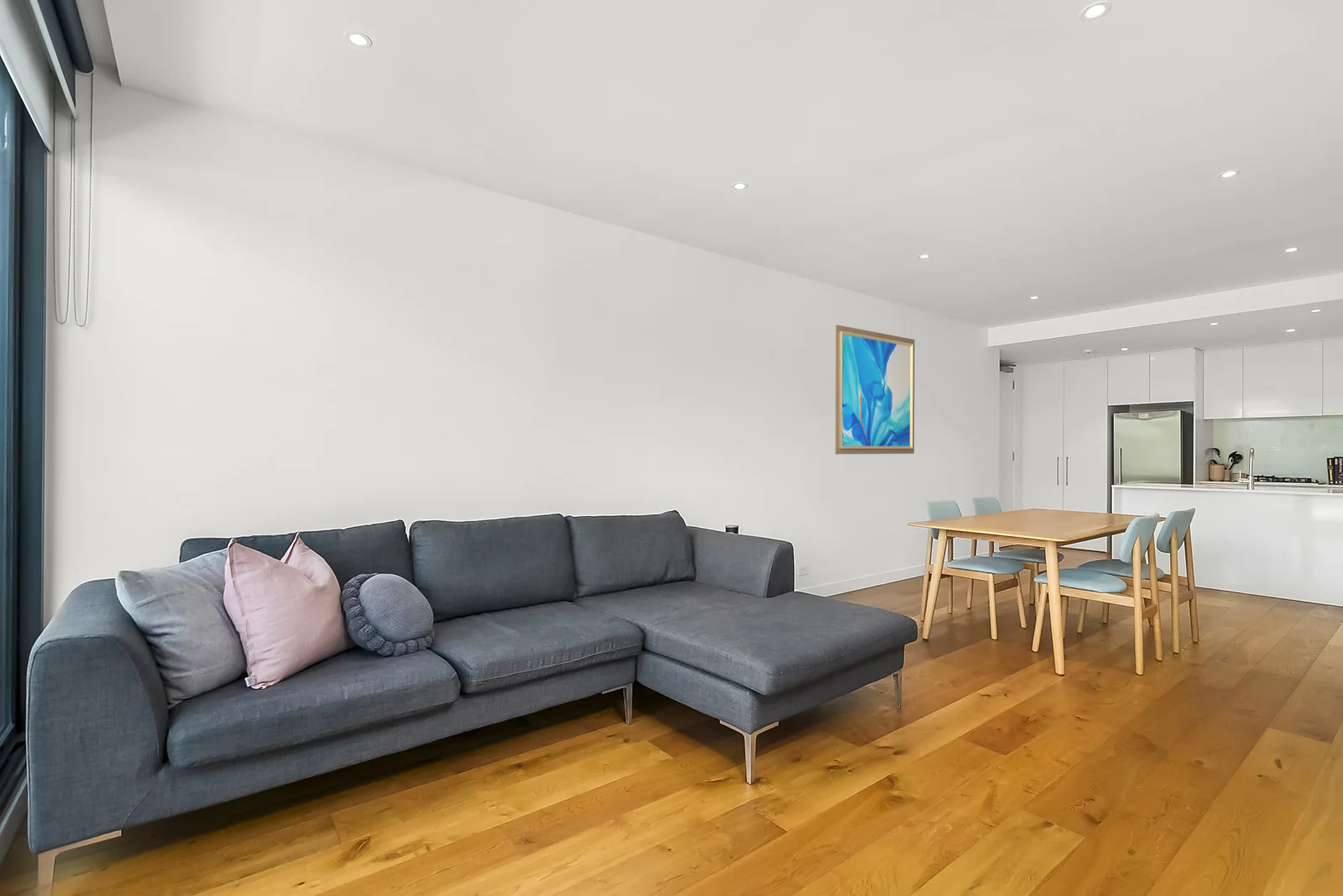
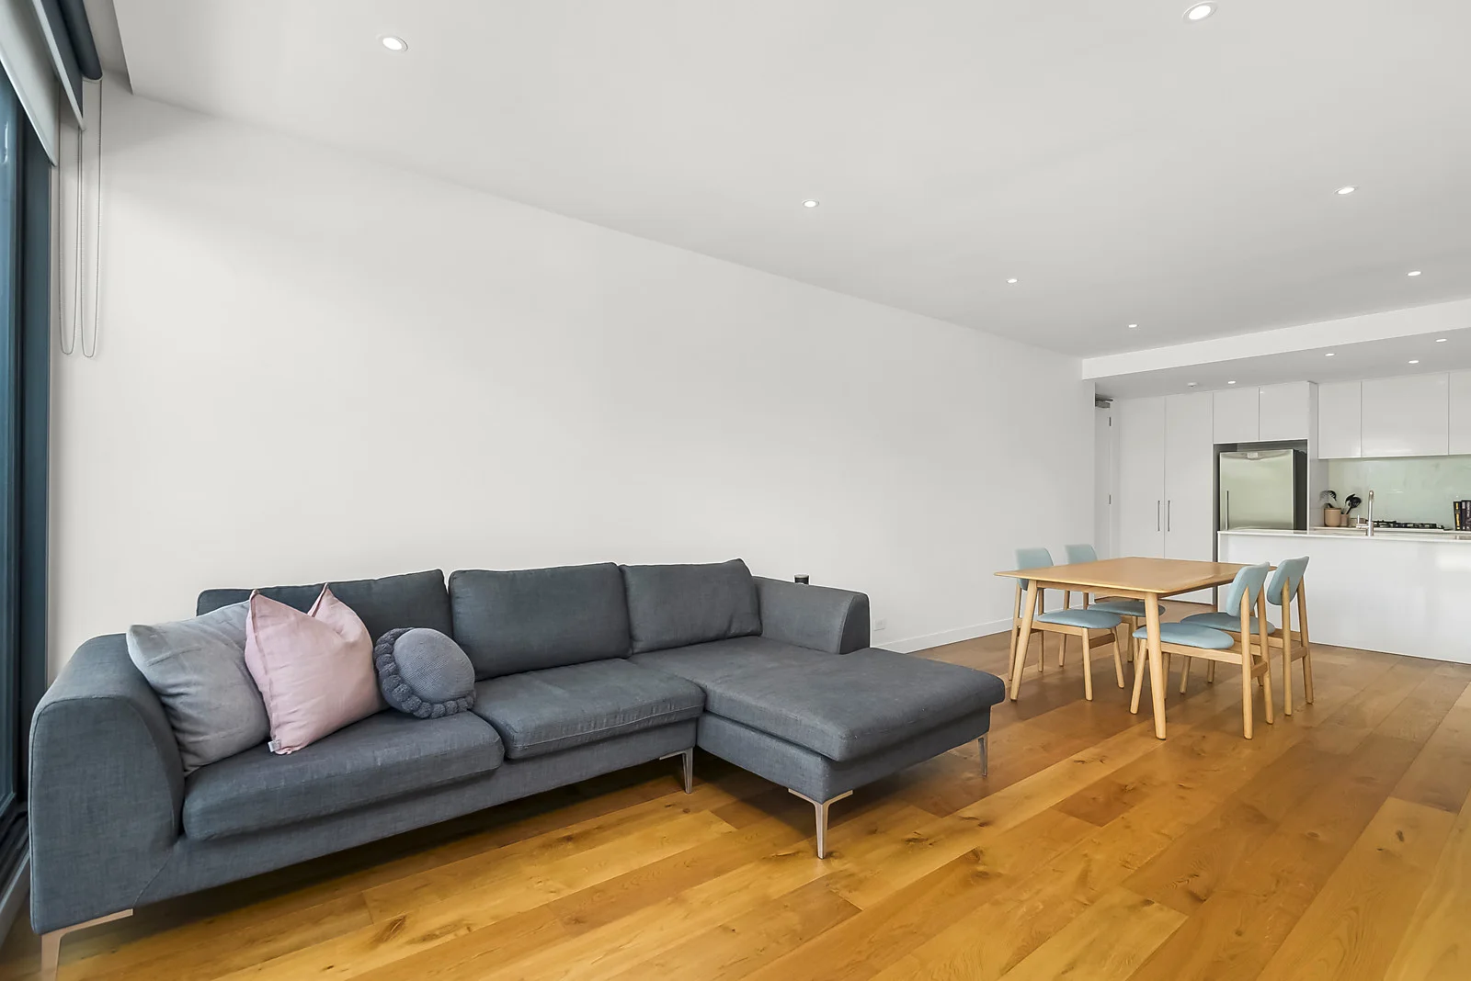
- wall art [834,324,916,455]
